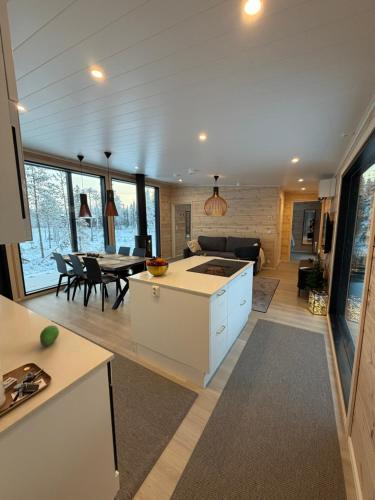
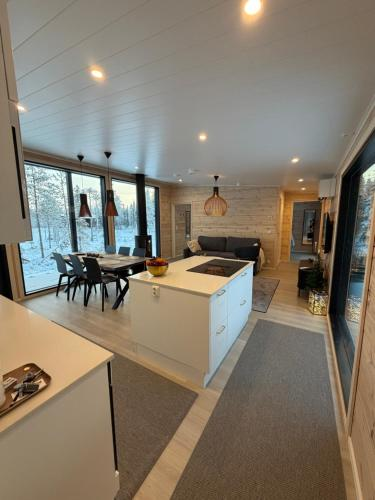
- fruit [39,324,60,347]
